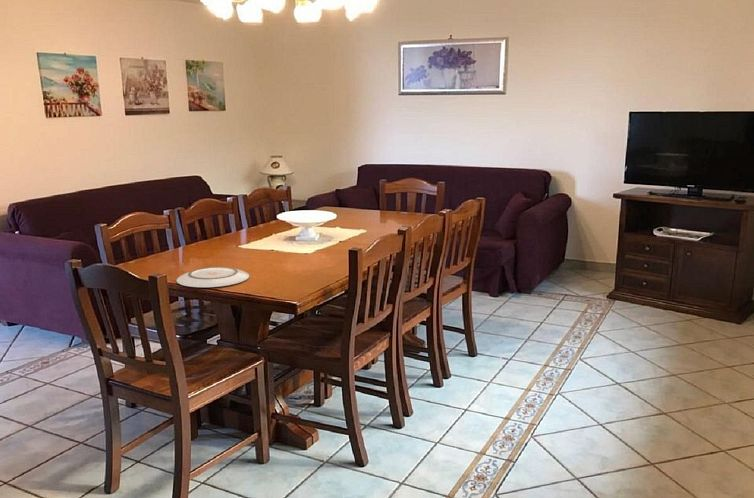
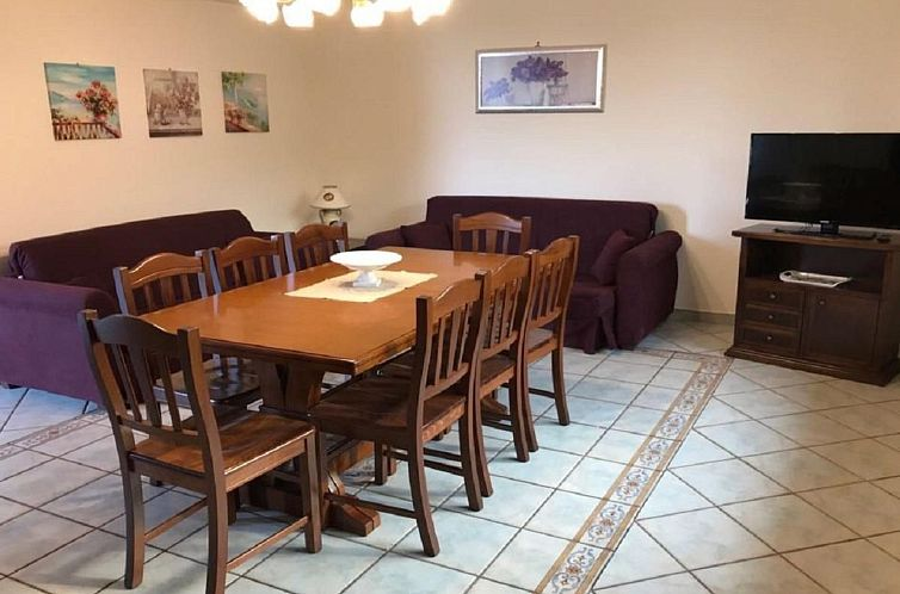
- plate [176,266,250,288]
